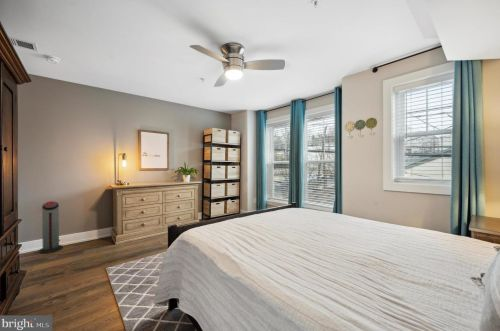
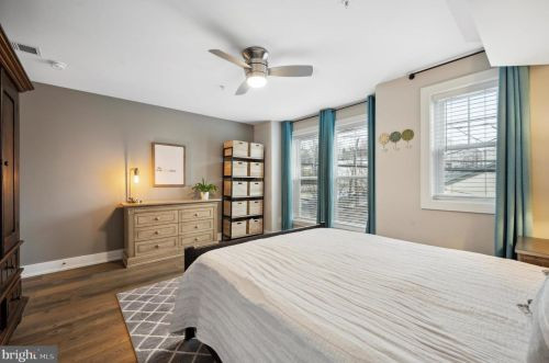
- air purifier [38,200,64,255]
